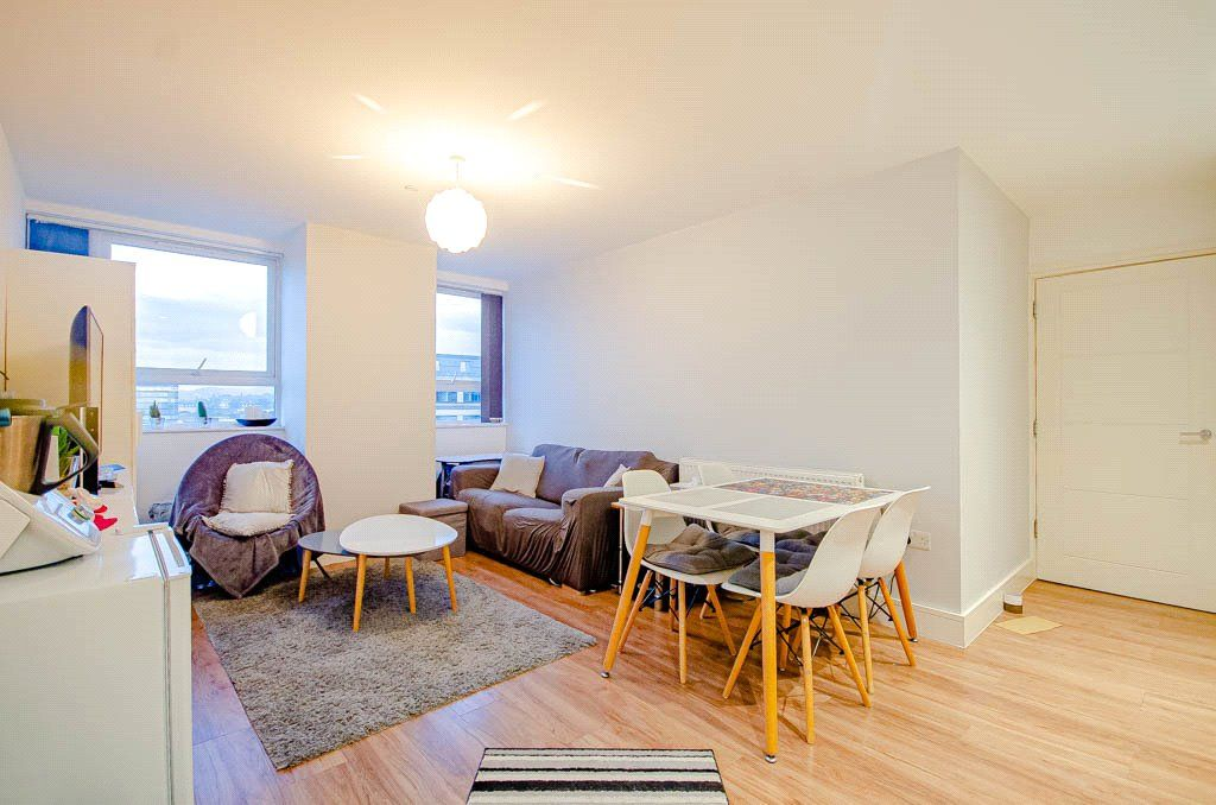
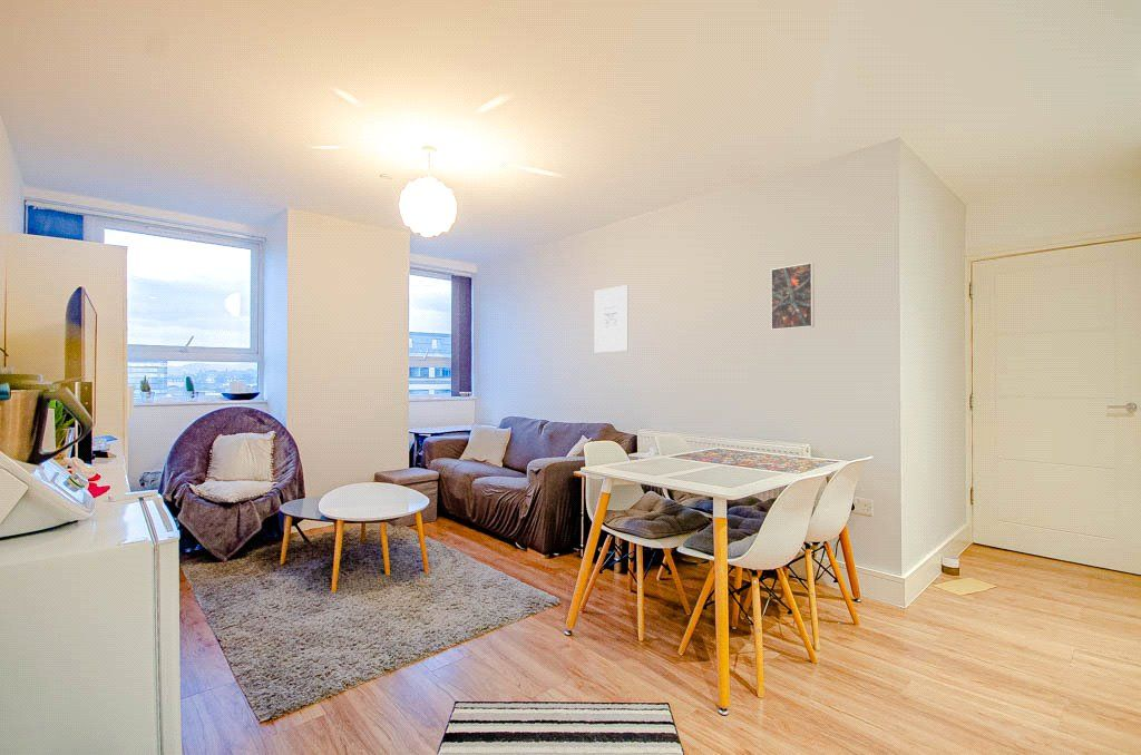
+ wall art [593,284,630,353]
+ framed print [770,262,816,331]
